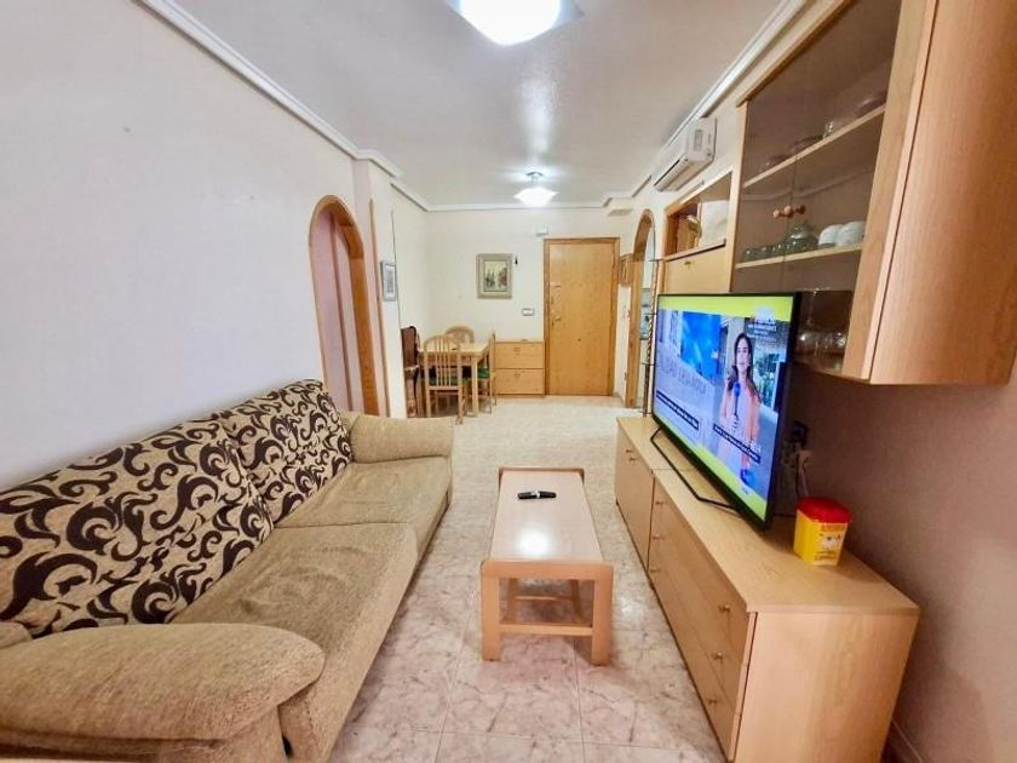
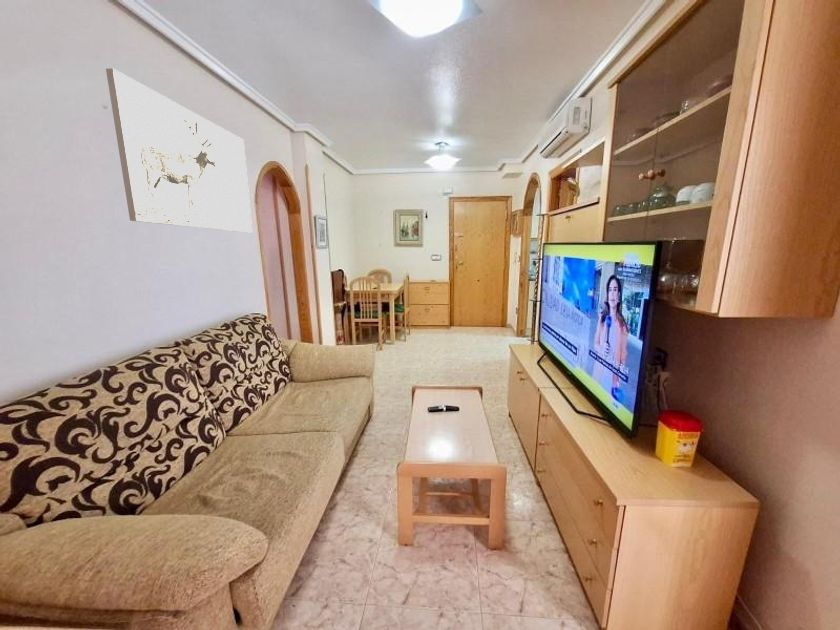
+ wall art [105,67,253,233]
